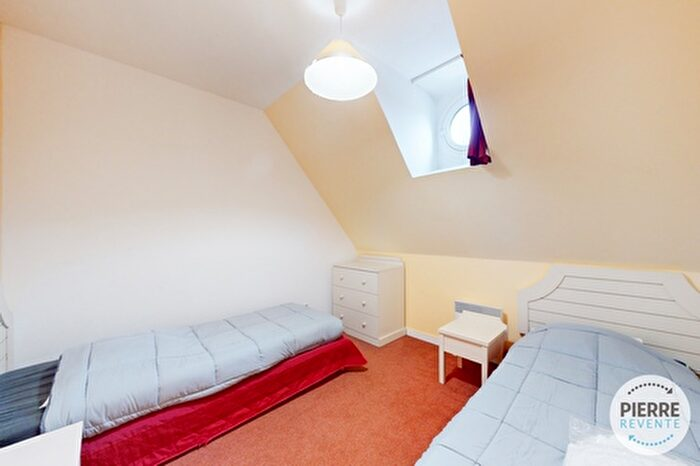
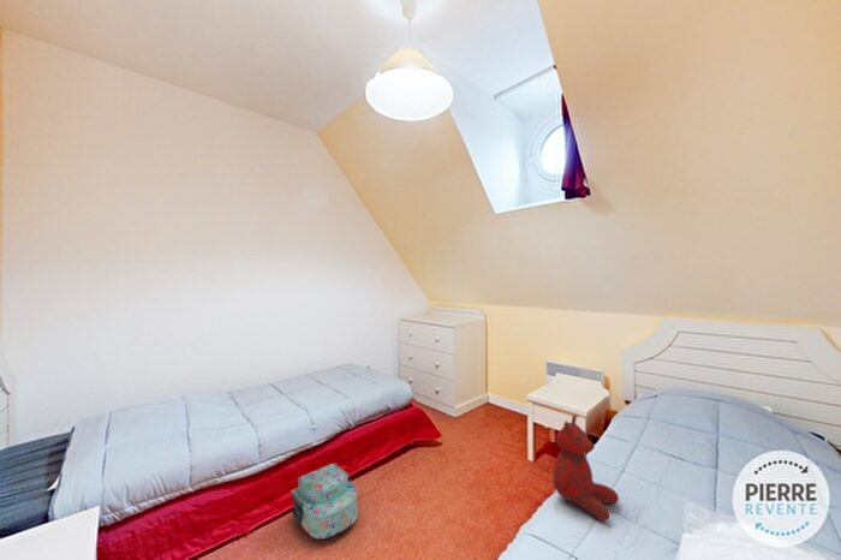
+ backpack [290,463,359,540]
+ teddy bear [553,413,620,522]
